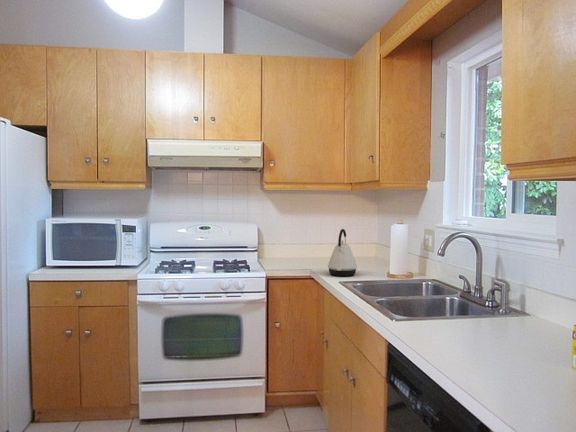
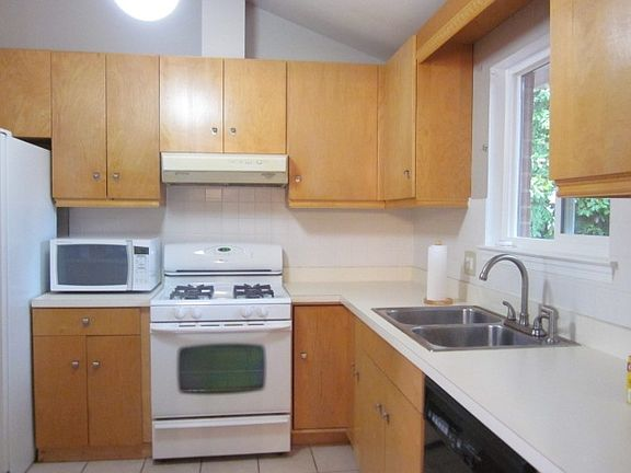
- kettle [327,228,358,277]
